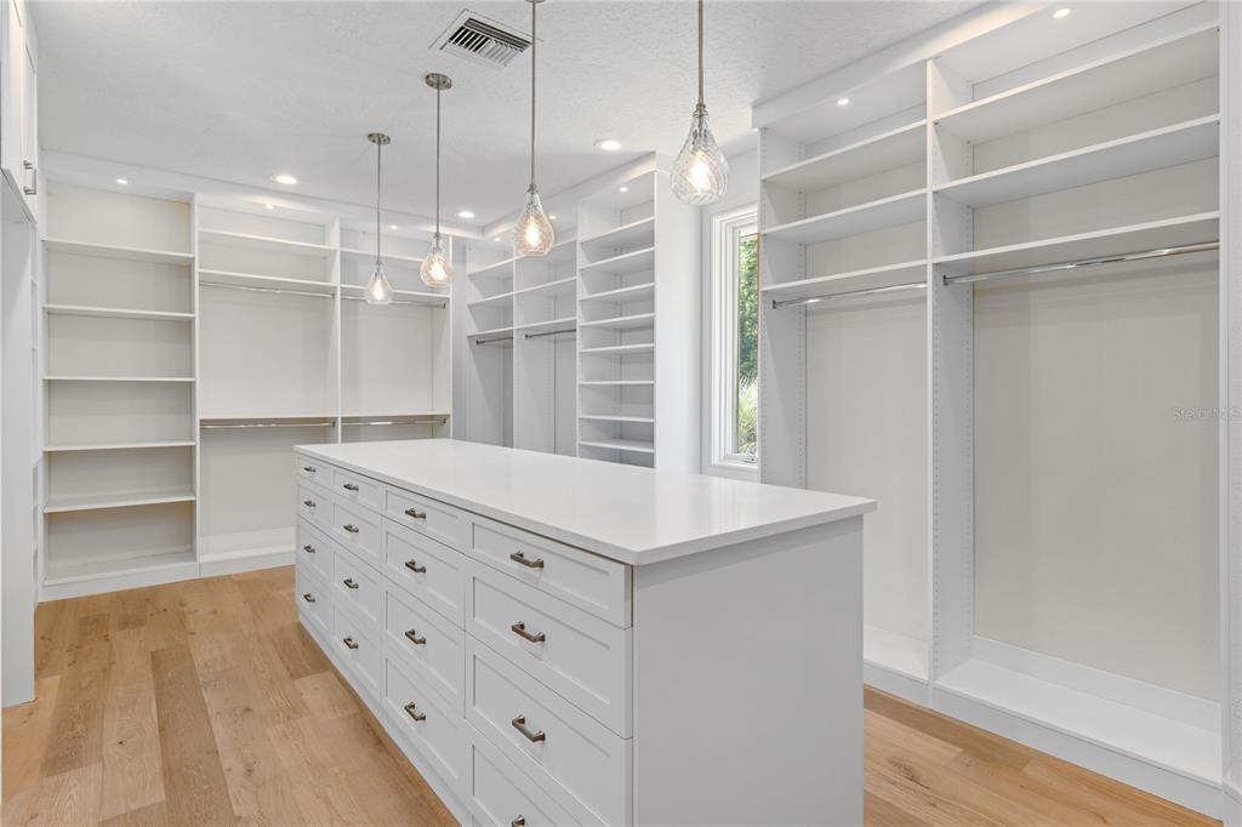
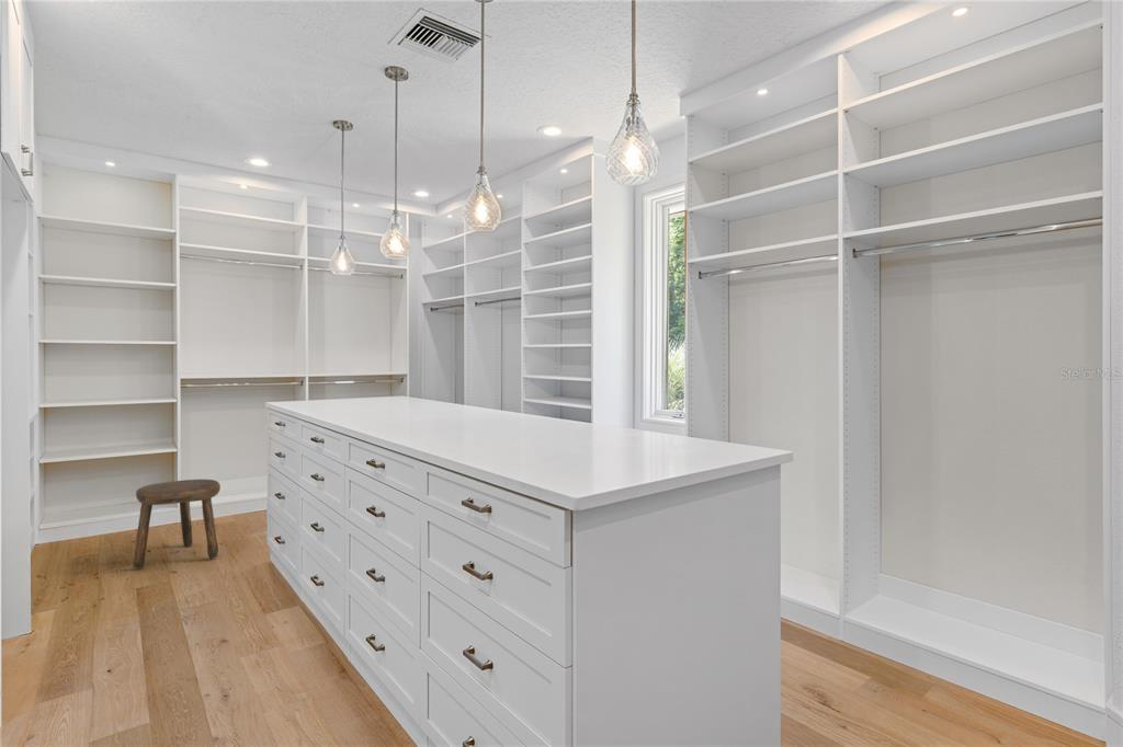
+ stool [132,479,222,570]
